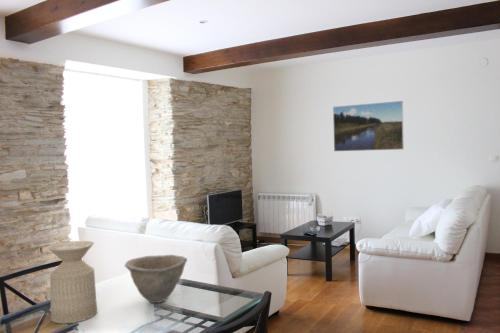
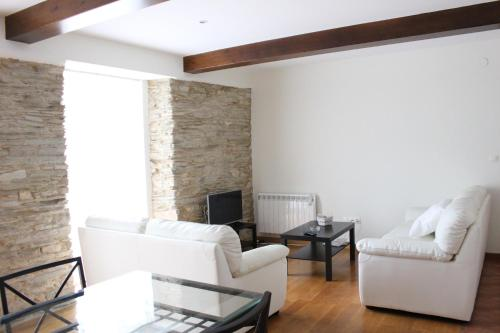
- bowl [124,254,188,304]
- side table [47,240,98,324]
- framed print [332,100,405,152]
